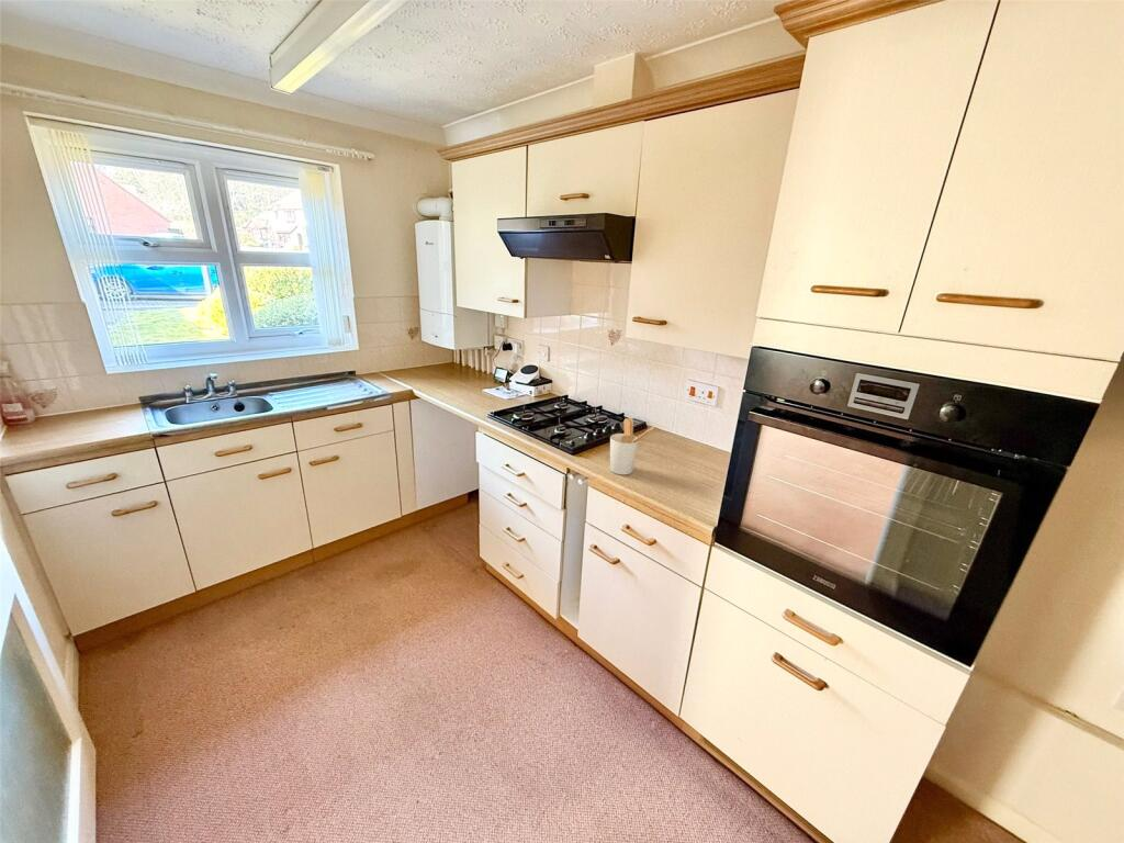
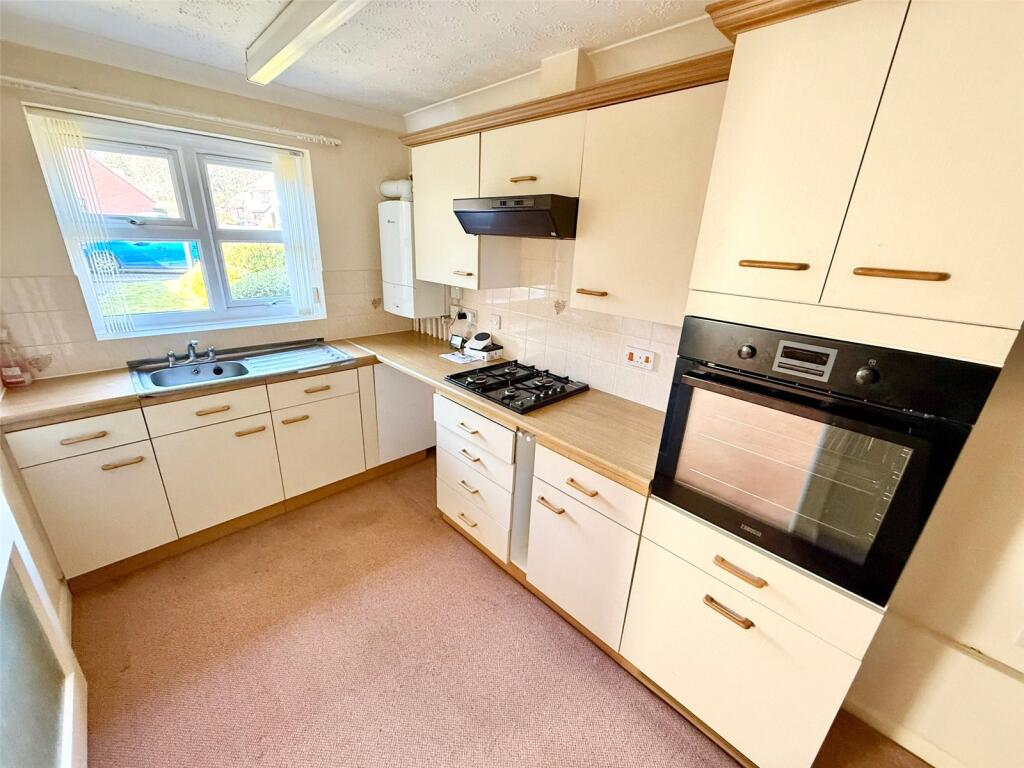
- utensil holder [609,417,655,476]
